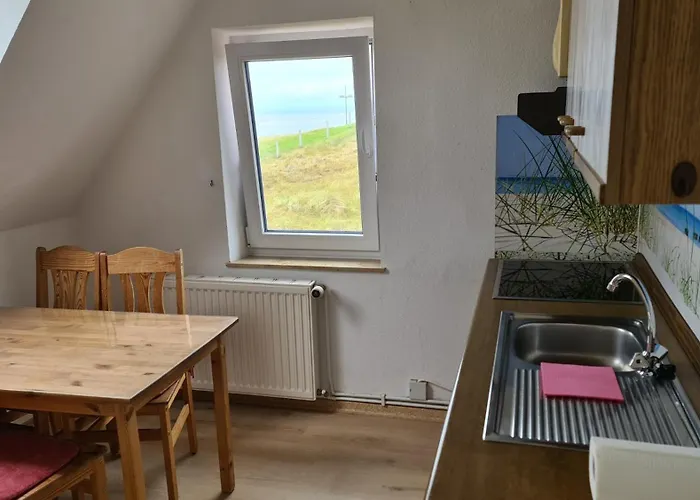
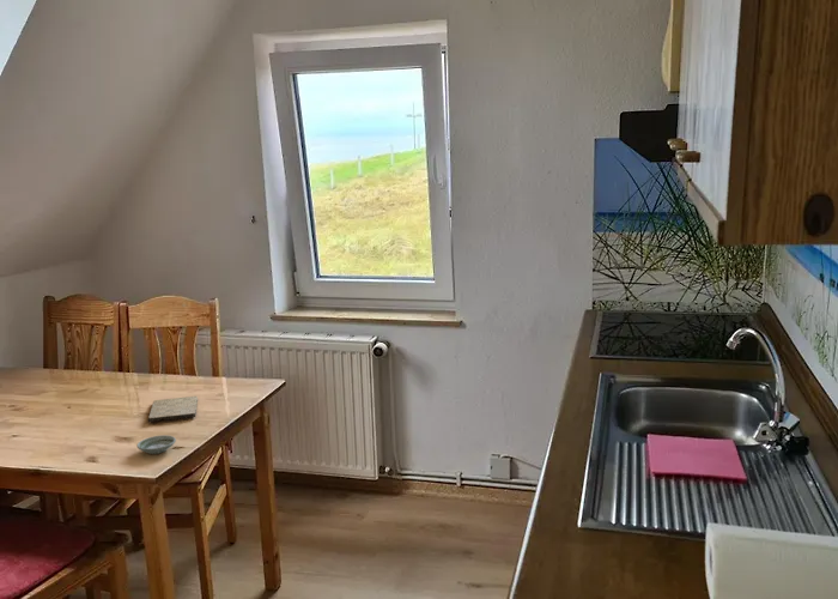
+ cutting board [147,395,199,423]
+ saucer [135,434,177,455]
